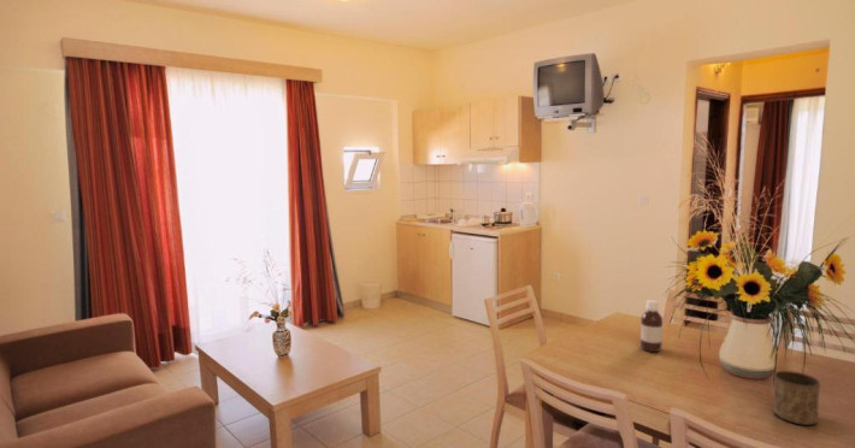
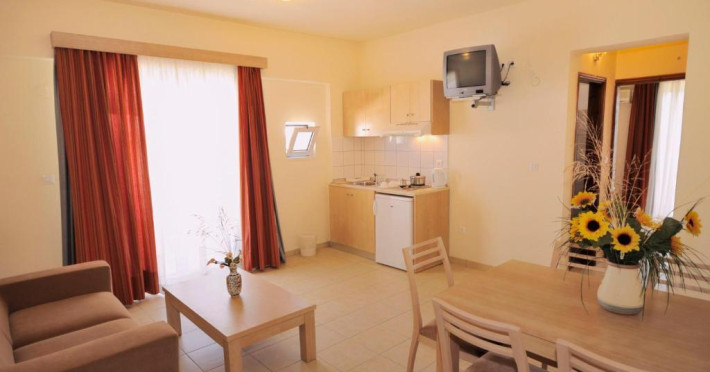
- cup [773,370,821,426]
- bottle [639,299,664,353]
